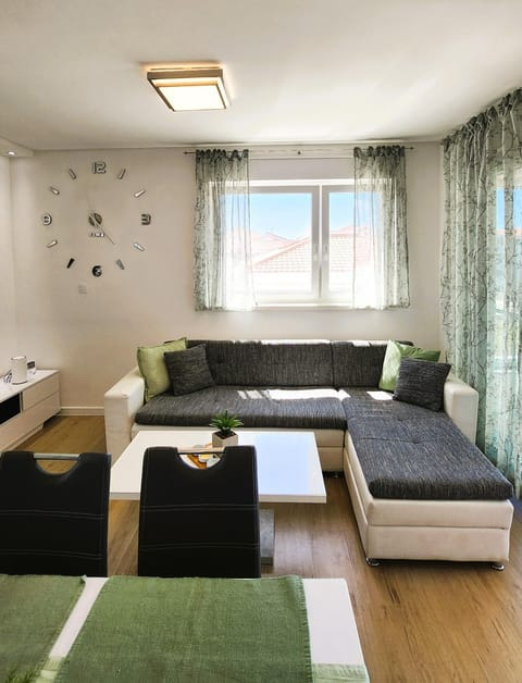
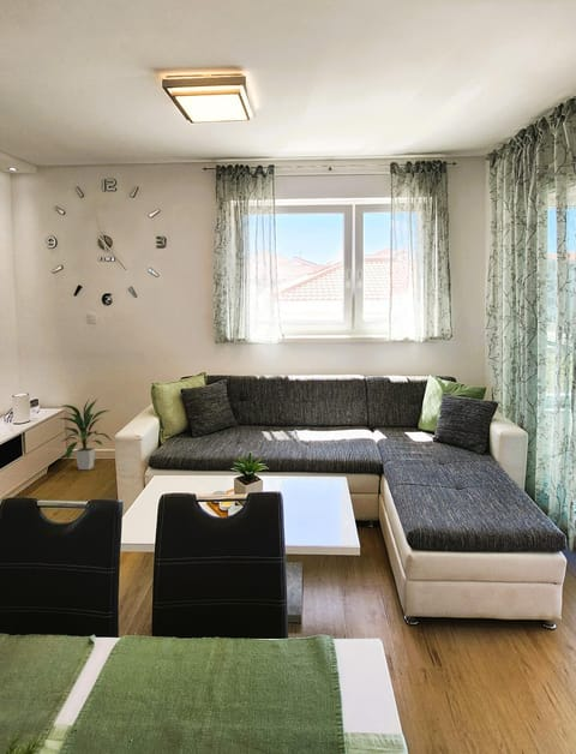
+ indoor plant [58,397,114,471]
